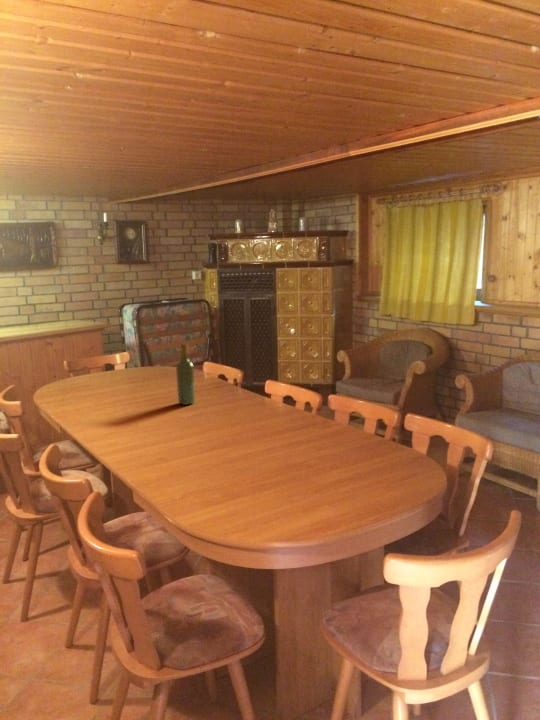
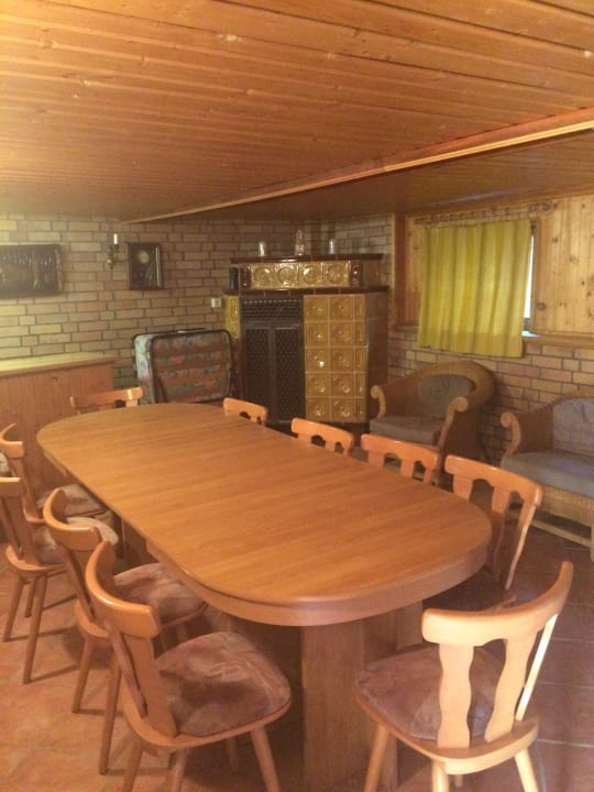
- wine bottle [175,342,196,406]
